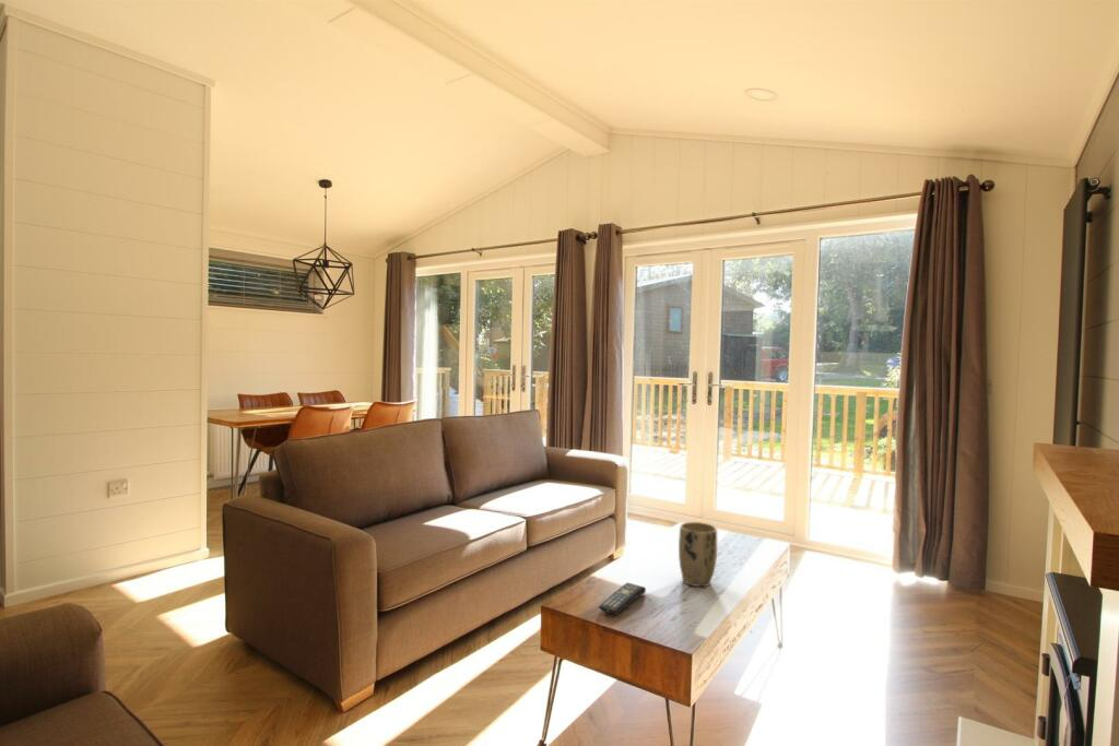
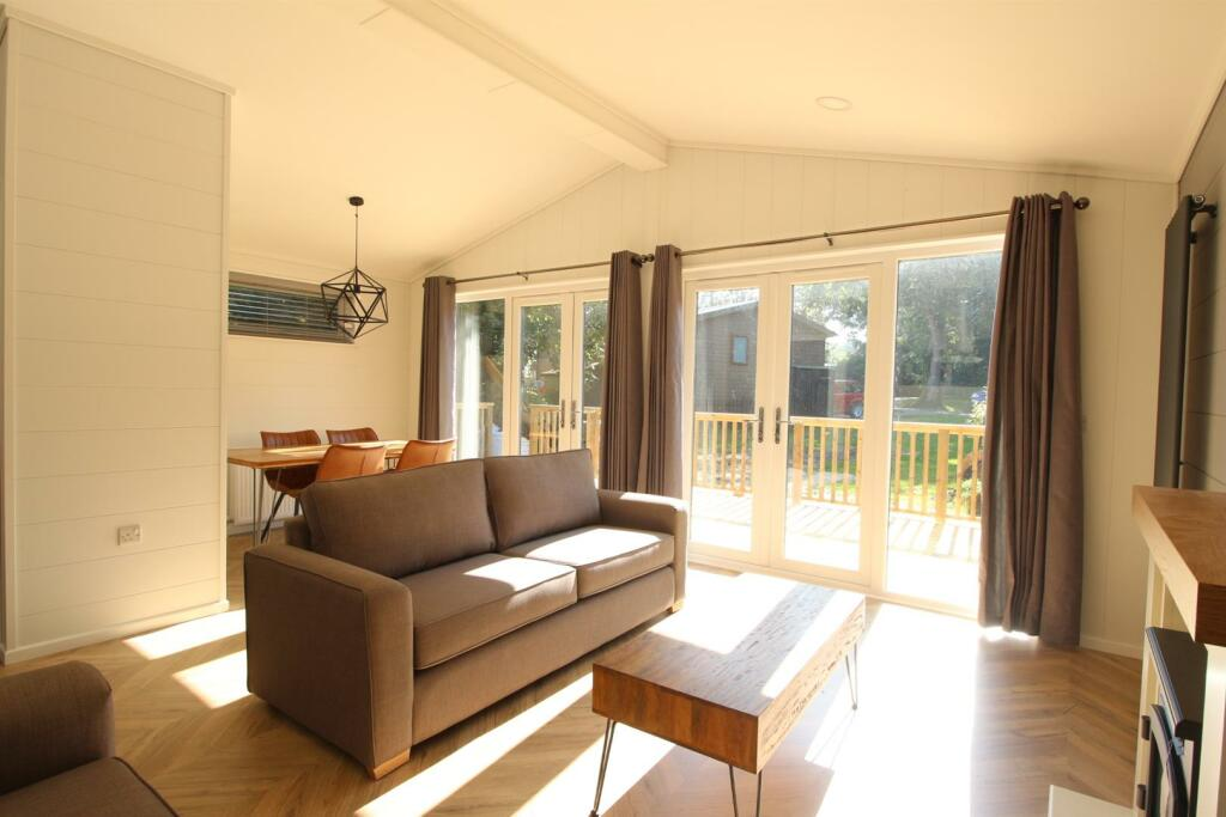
- remote control [598,581,647,616]
- plant pot [678,521,718,588]
